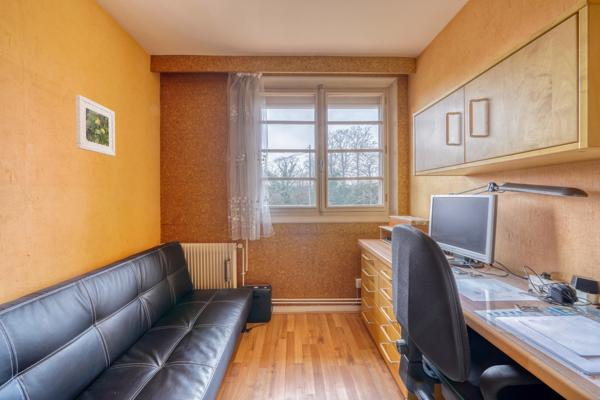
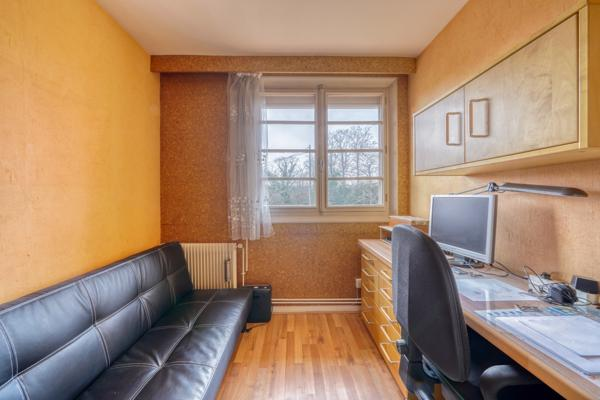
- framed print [74,94,116,157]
